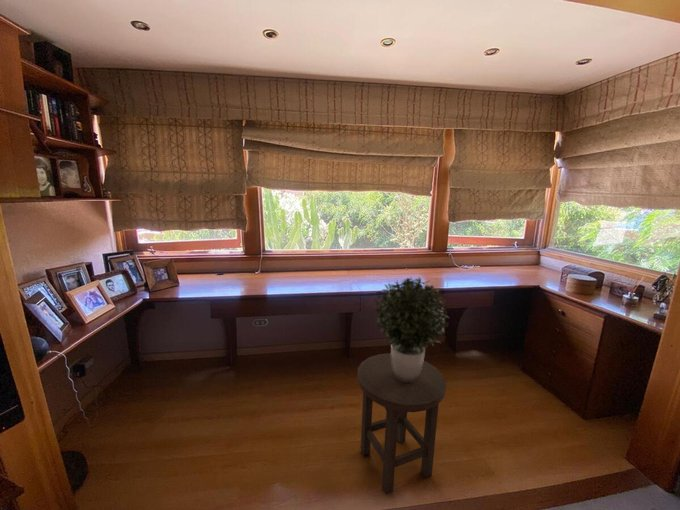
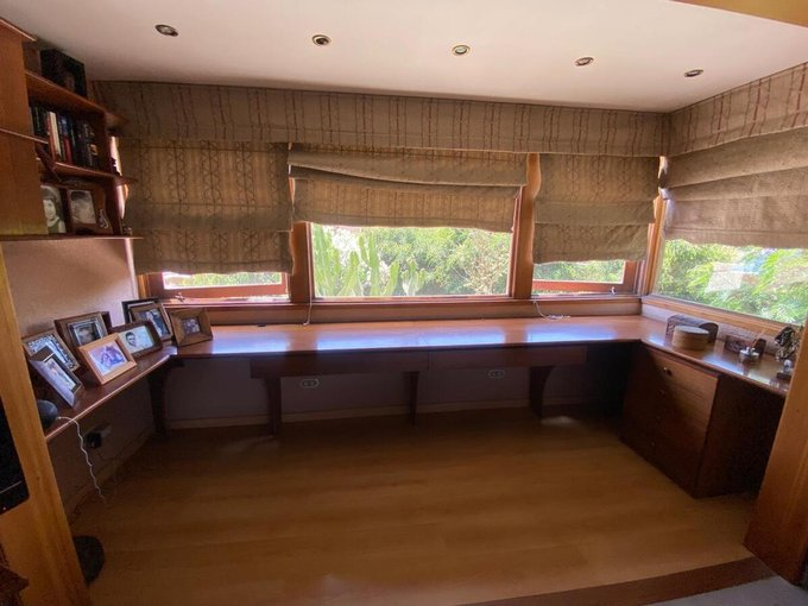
- potted plant [373,276,450,382]
- stool [356,352,447,495]
